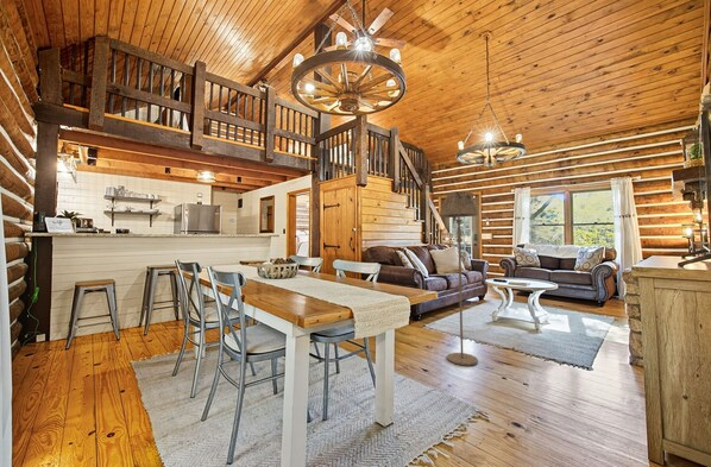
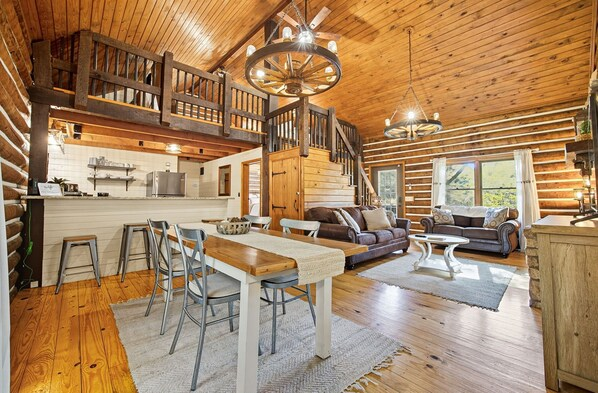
- floor lamp [439,190,479,367]
